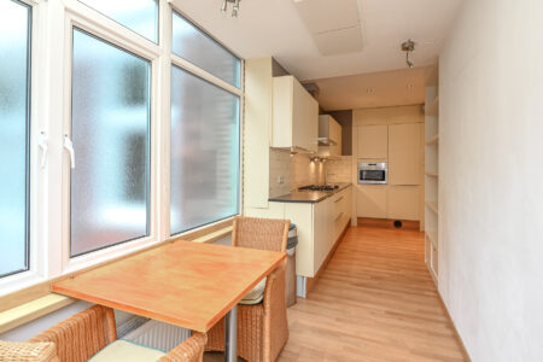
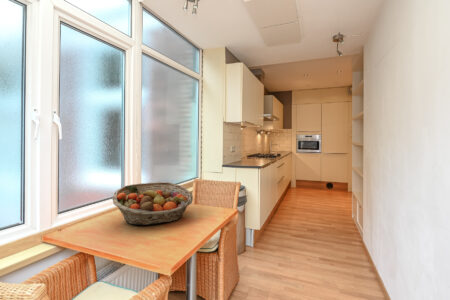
+ fruit basket [111,181,194,226]
